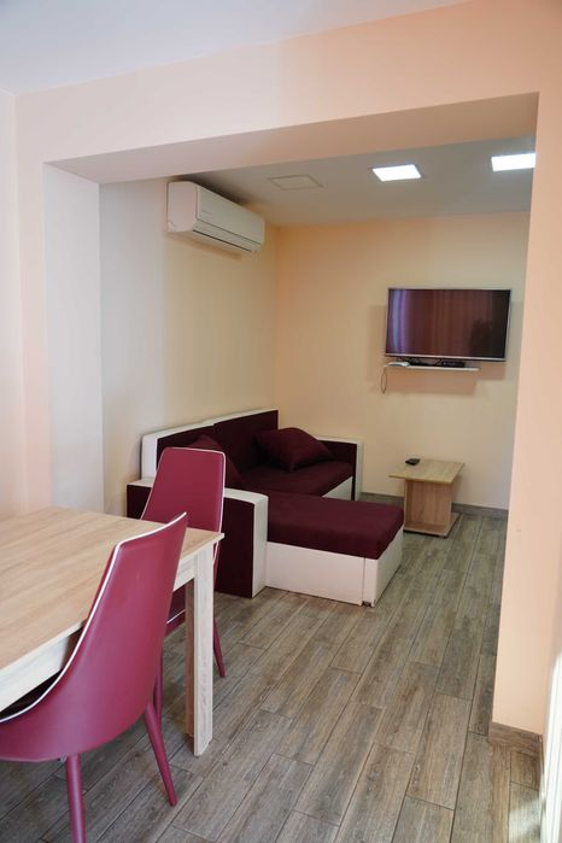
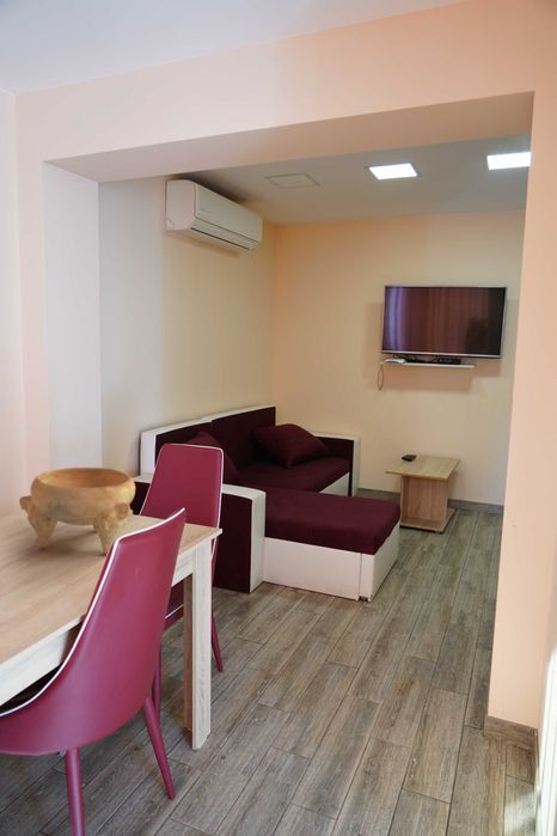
+ decorative bowl [18,466,136,555]
